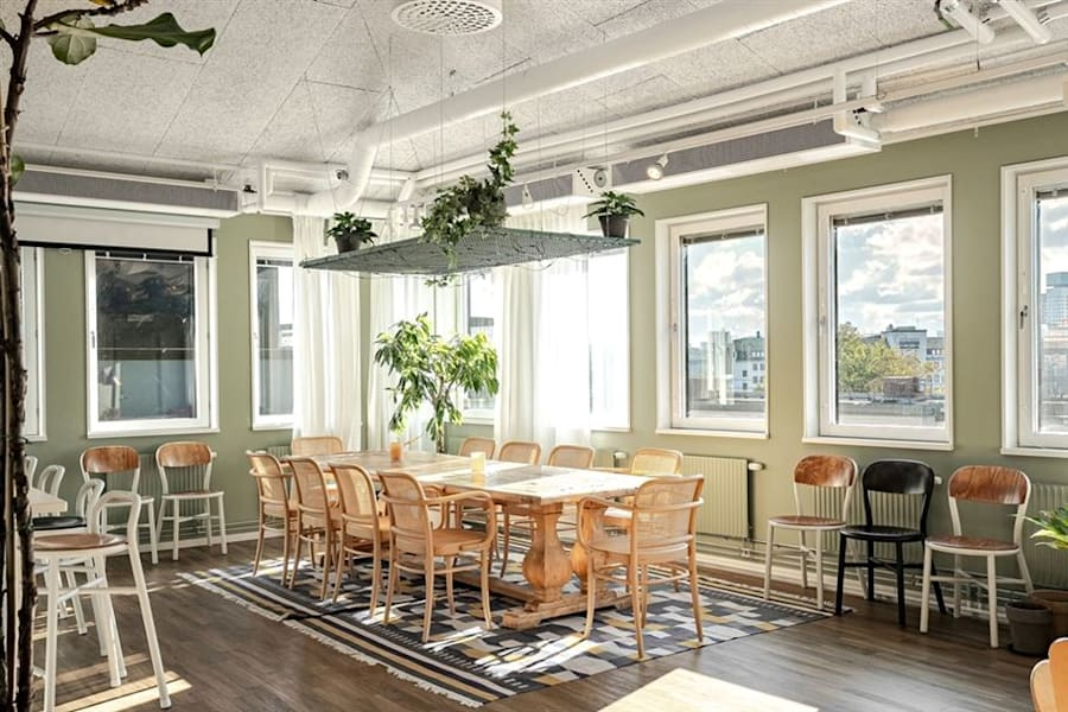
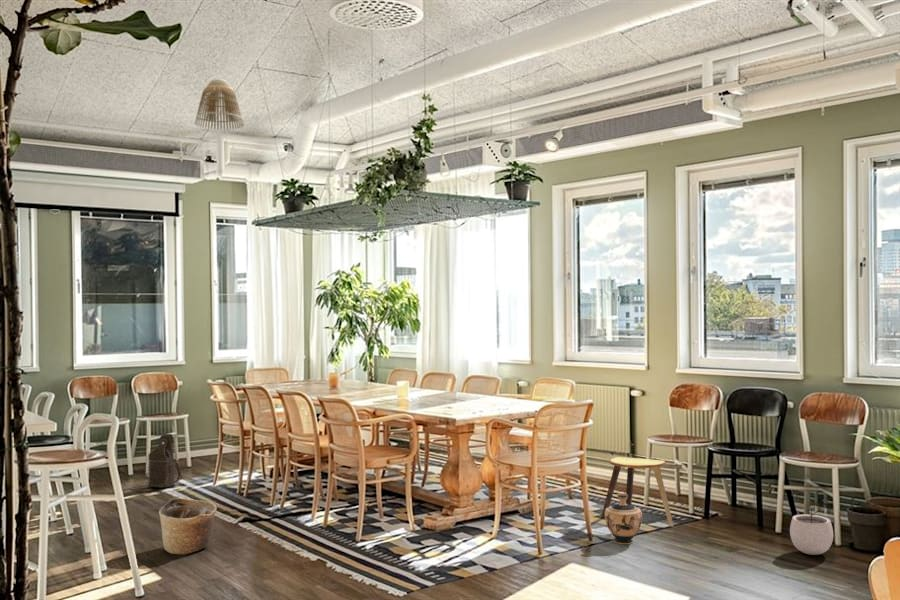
+ stool [600,456,674,527]
+ shoulder bag [144,432,183,489]
+ plant pot [789,503,834,556]
+ basket [158,497,217,555]
+ ceramic jug [604,493,643,545]
+ lamp shade [193,78,245,131]
